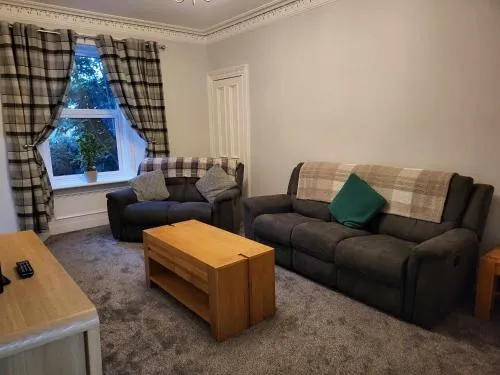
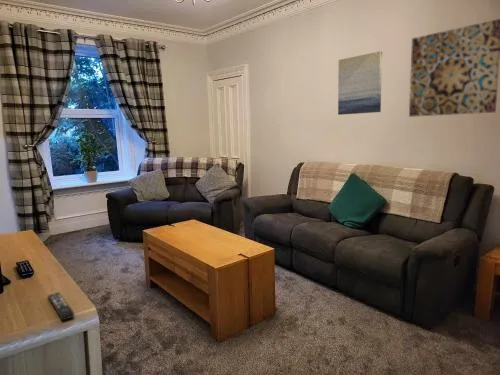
+ wall art [408,18,500,118]
+ remote control [47,291,75,322]
+ wall art [337,50,383,116]
